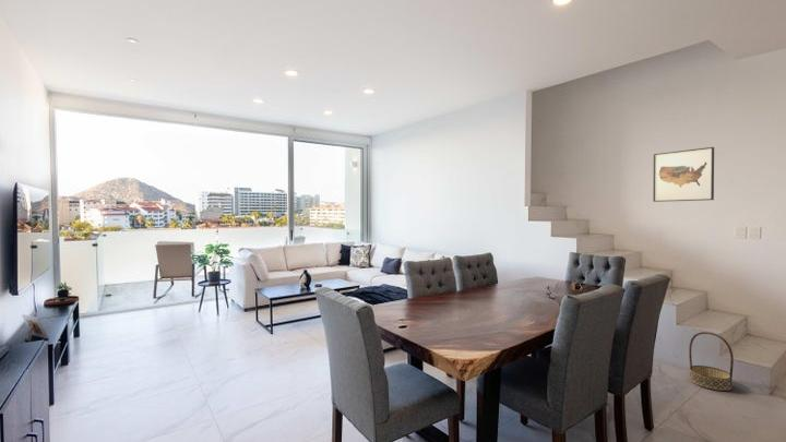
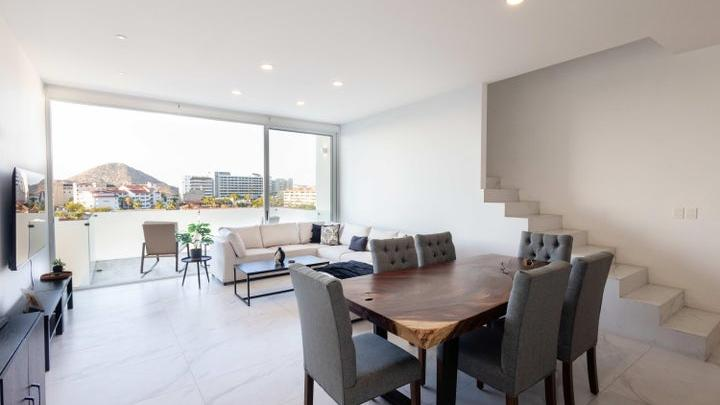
- wall art [652,146,715,203]
- basket [688,331,735,392]
